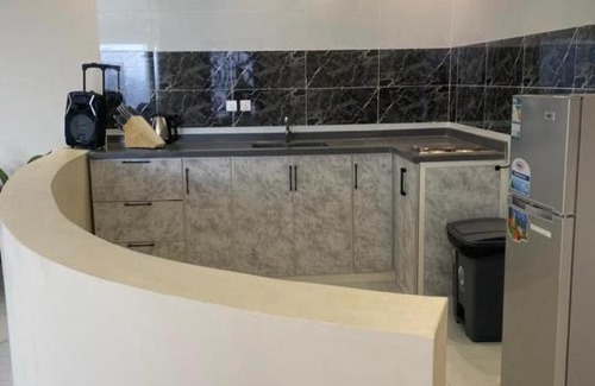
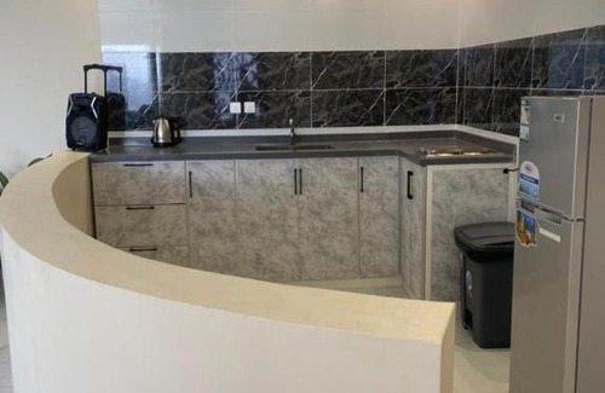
- knife block [112,102,167,150]
